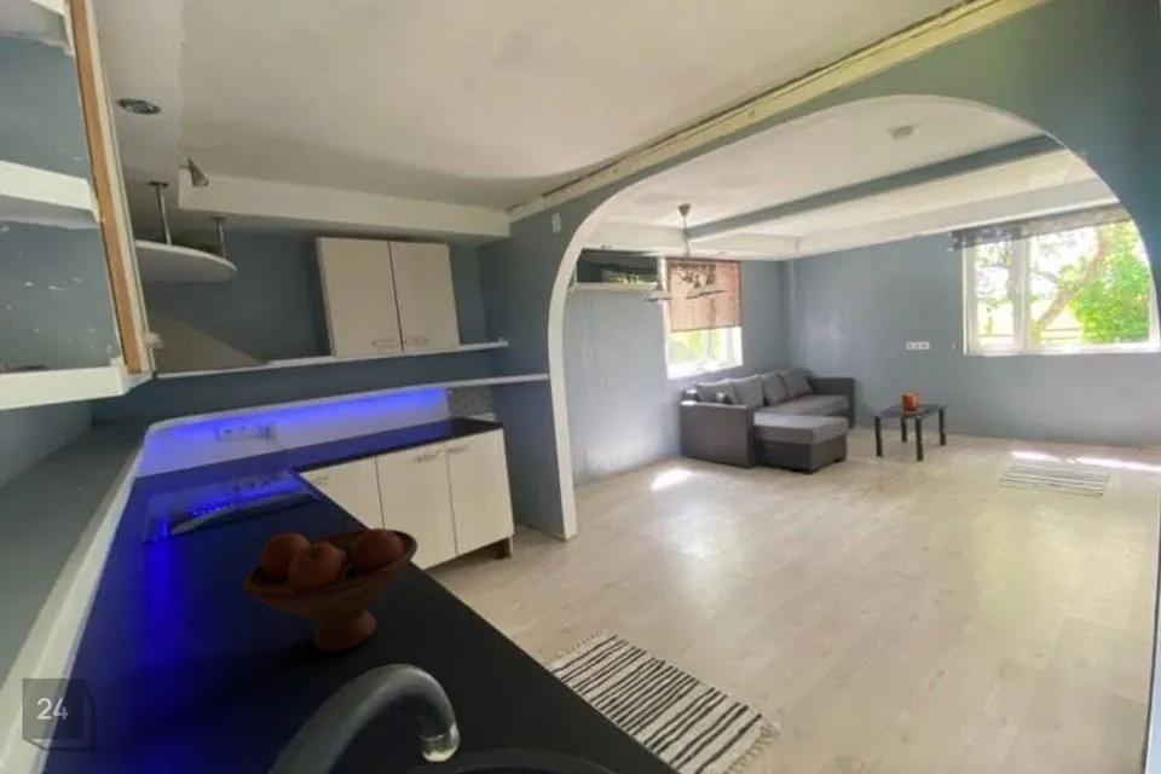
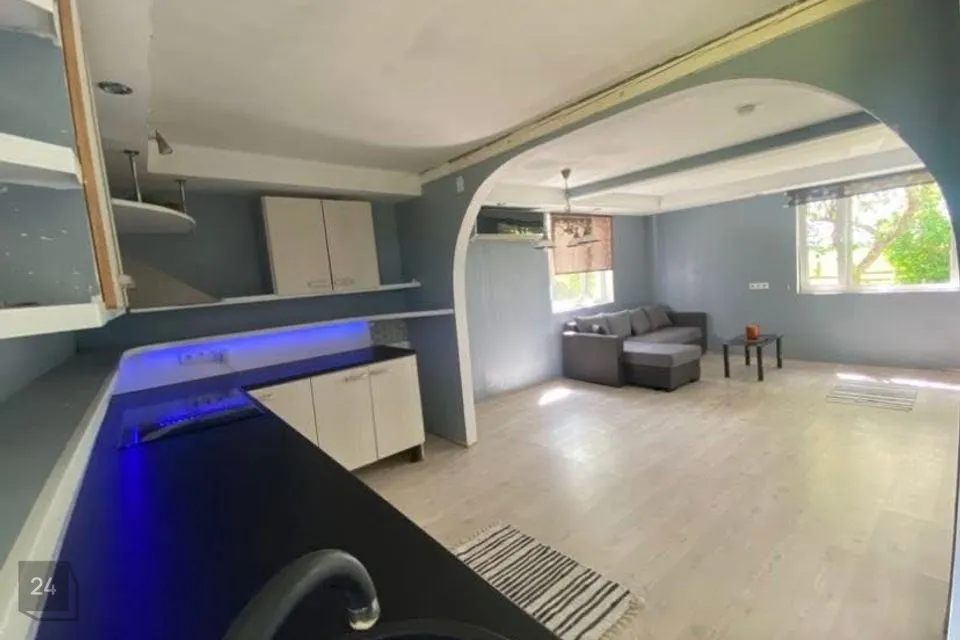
- fruit bowl [243,527,418,652]
